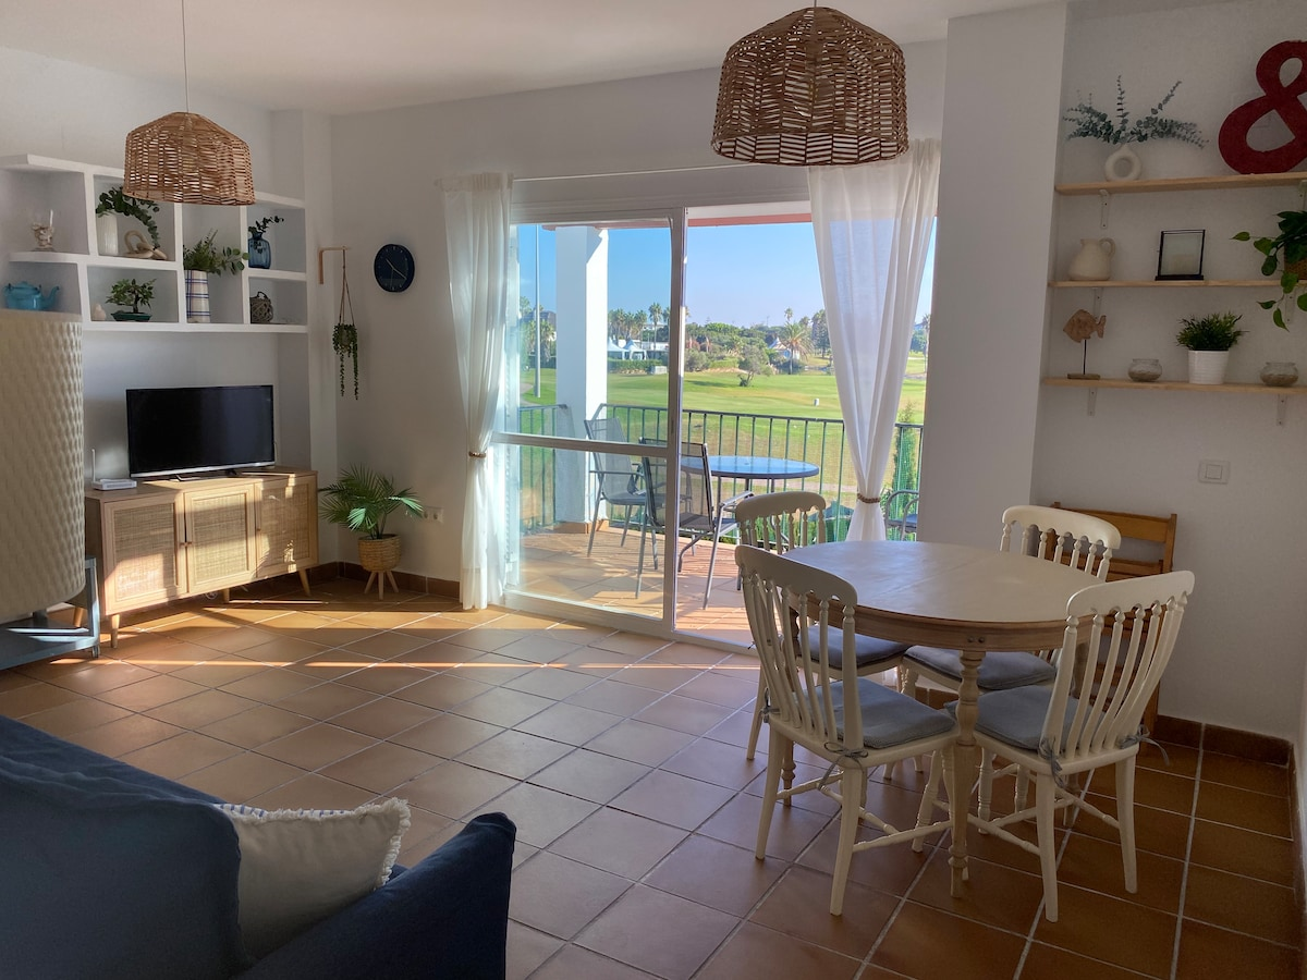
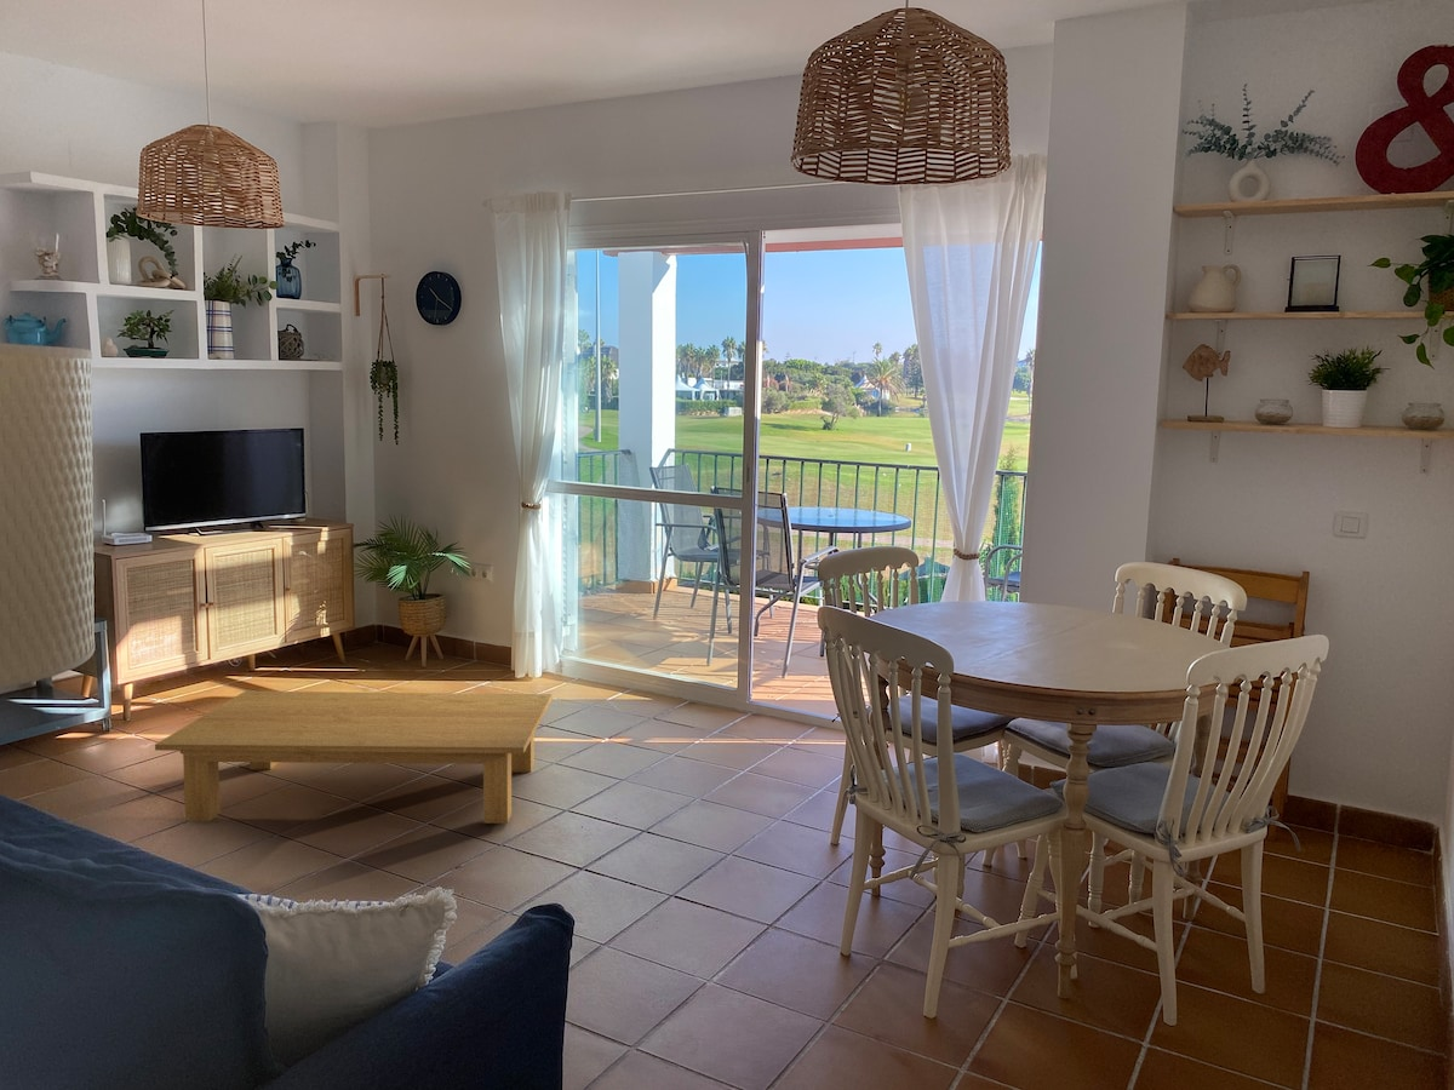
+ coffee table [154,690,554,825]
